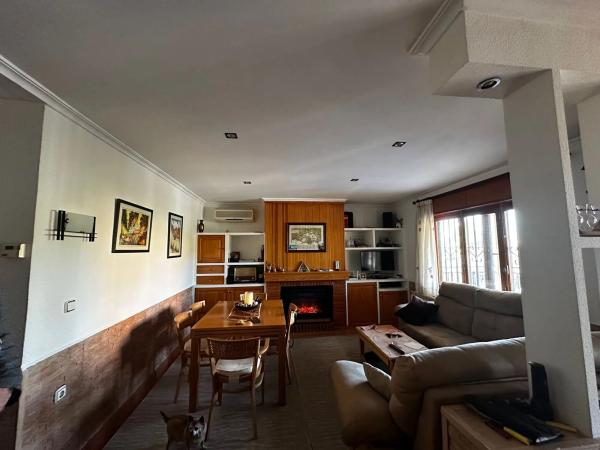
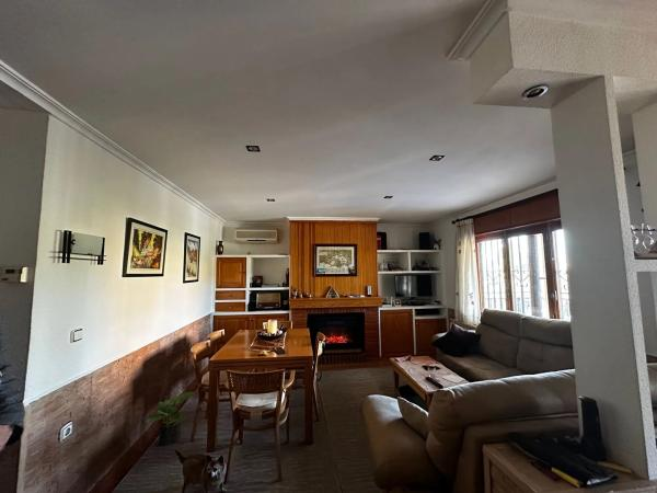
+ potted plant [145,390,197,446]
